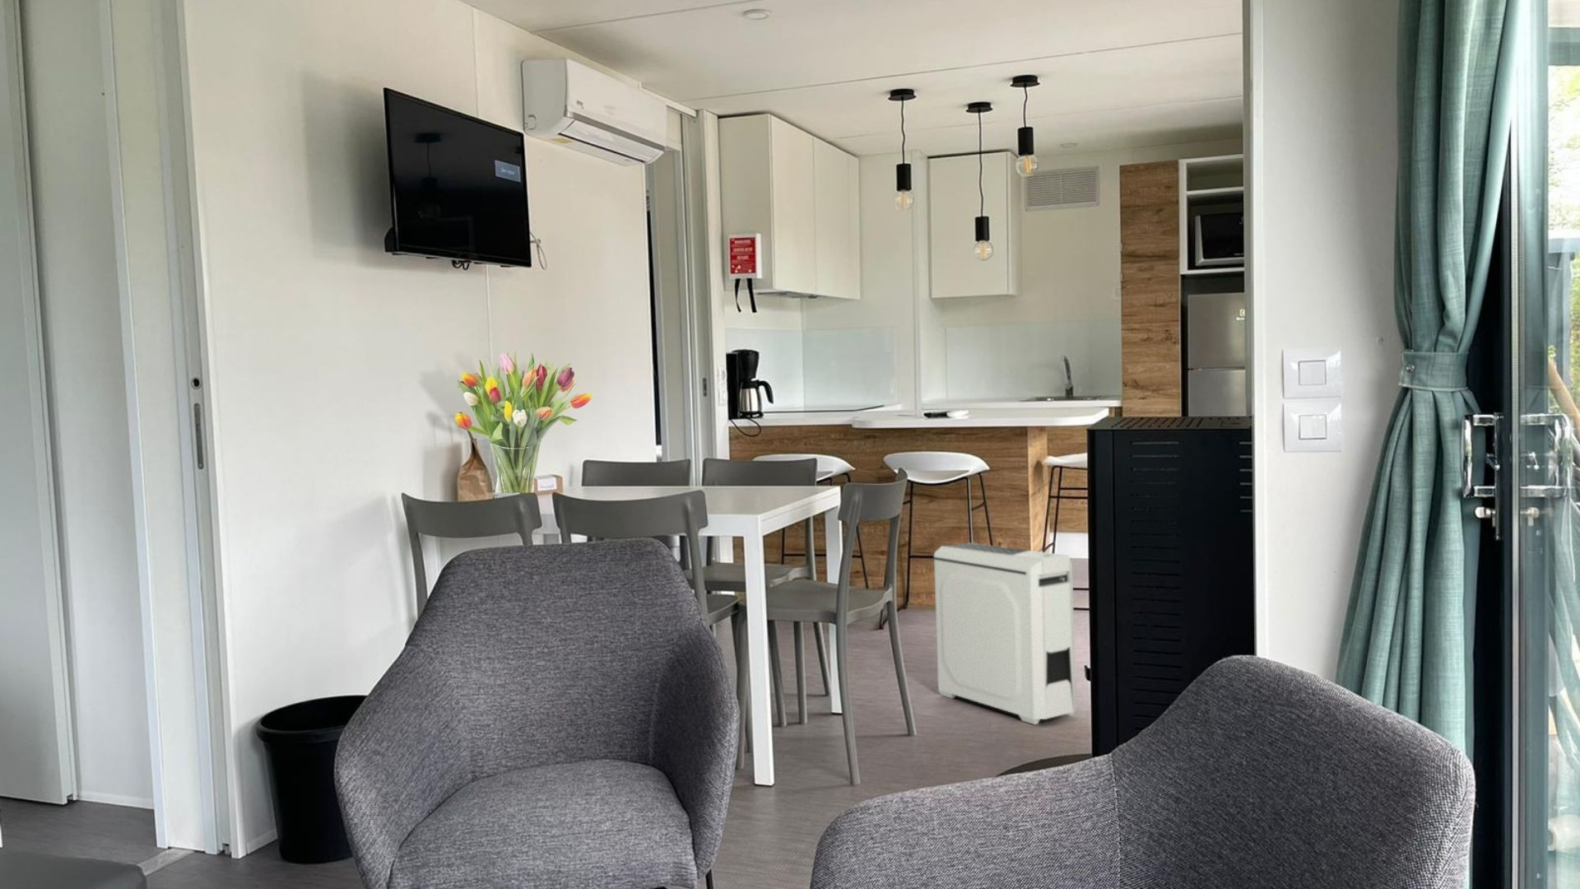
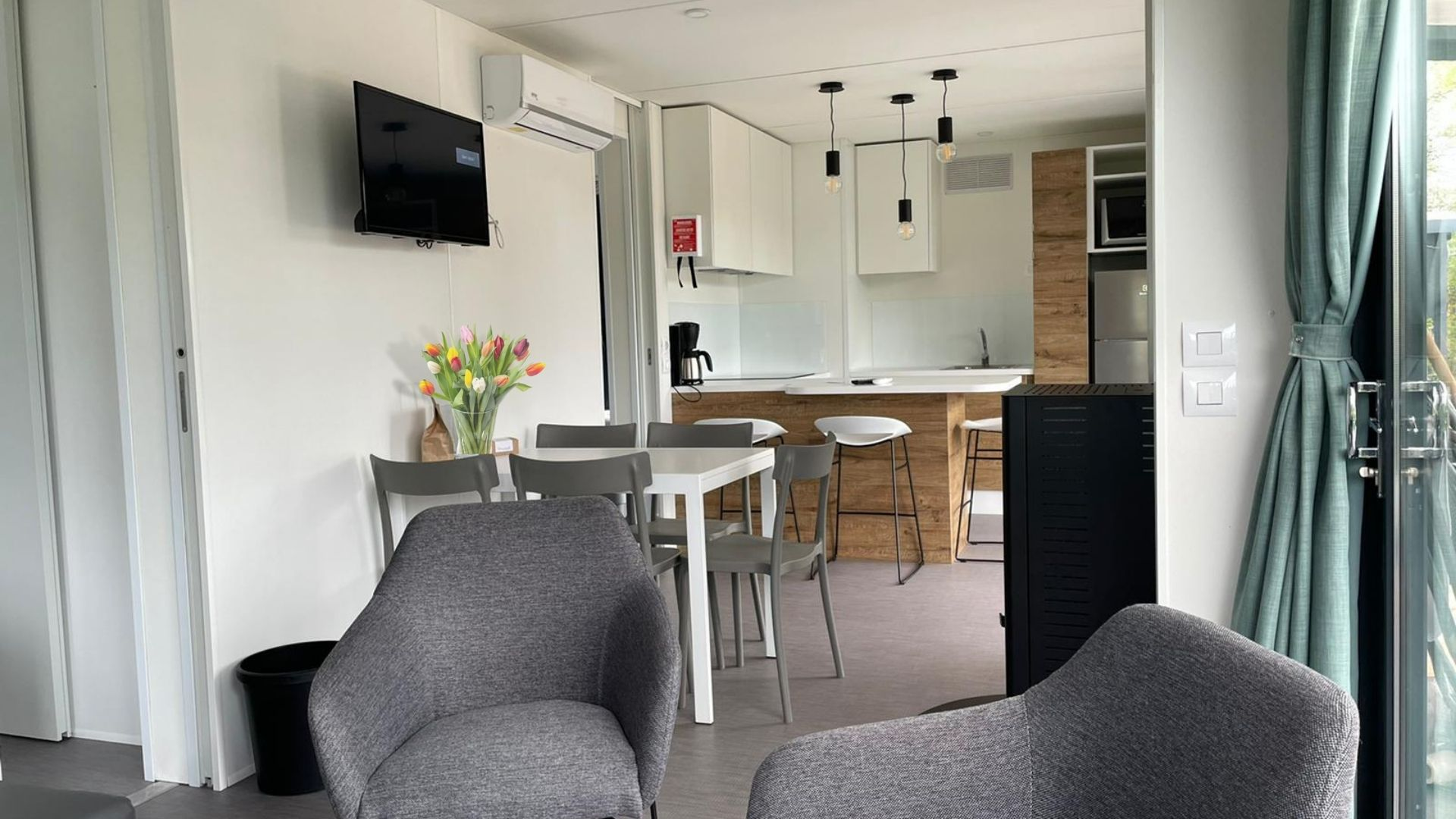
- air purifier [933,542,1076,725]
